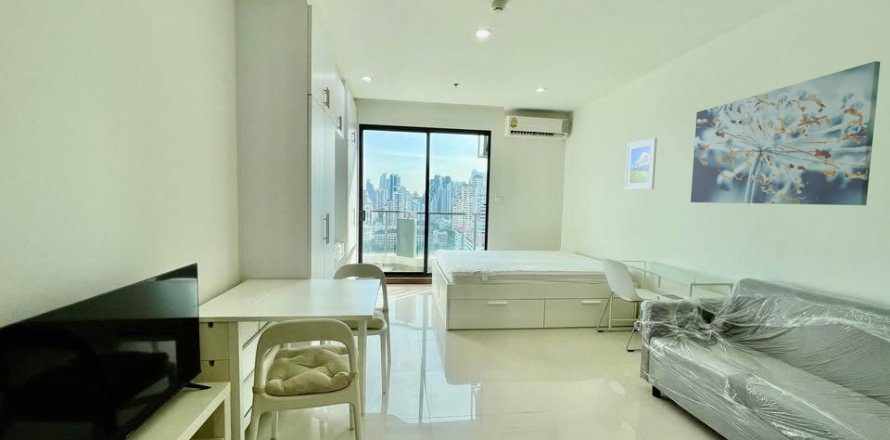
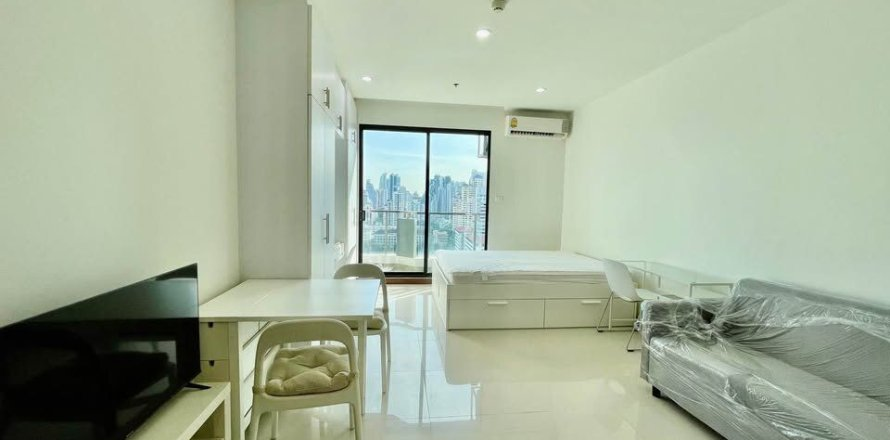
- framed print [624,136,658,191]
- wall art [690,60,881,206]
